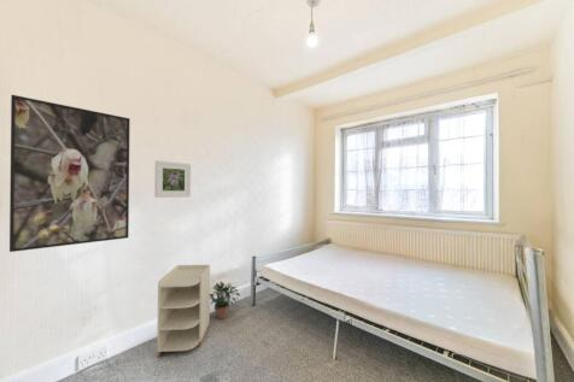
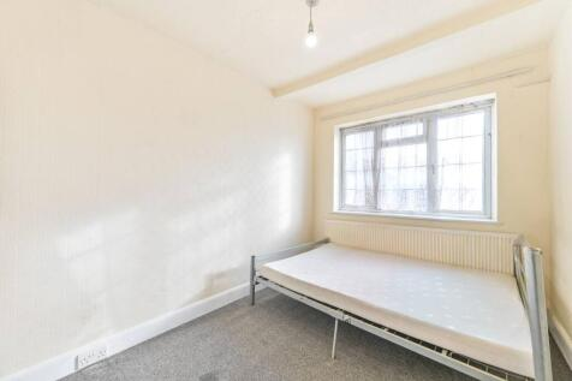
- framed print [153,160,192,199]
- nightstand [156,264,211,358]
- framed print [8,94,131,253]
- potted plant [210,281,241,319]
